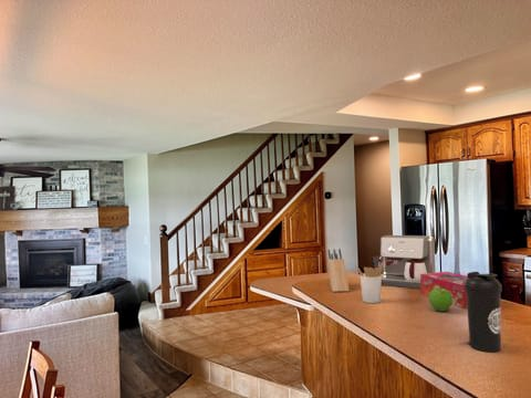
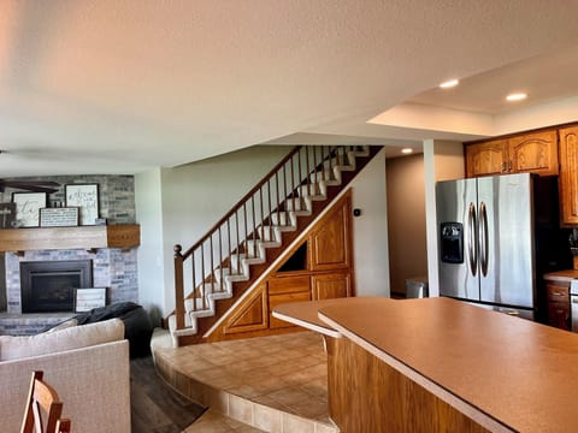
- coffee maker [377,234,437,290]
- water bottle [465,271,503,353]
- utensil holder [355,262,384,304]
- knife block [327,248,351,293]
- fruit [427,286,452,313]
- tissue box [420,271,468,311]
